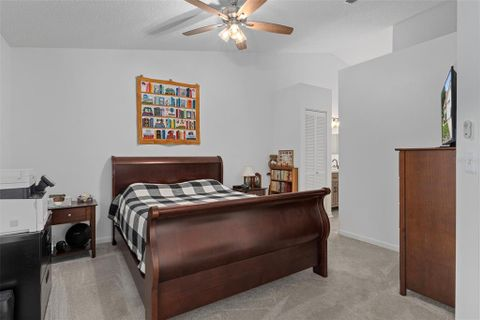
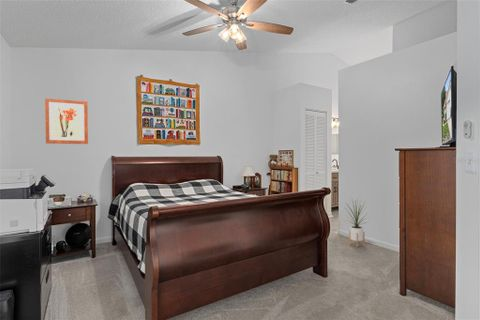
+ house plant [344,196,369,248]
+ wall art [44,97,89,145]
